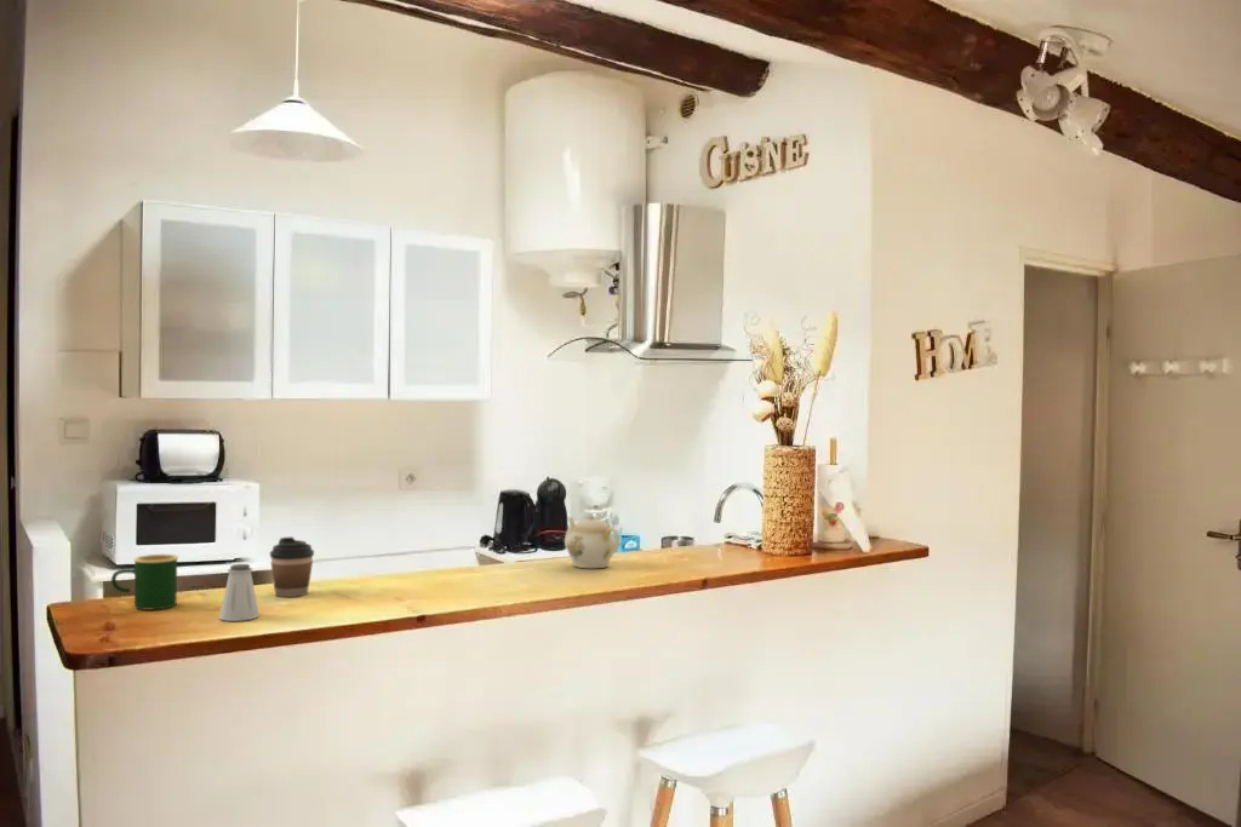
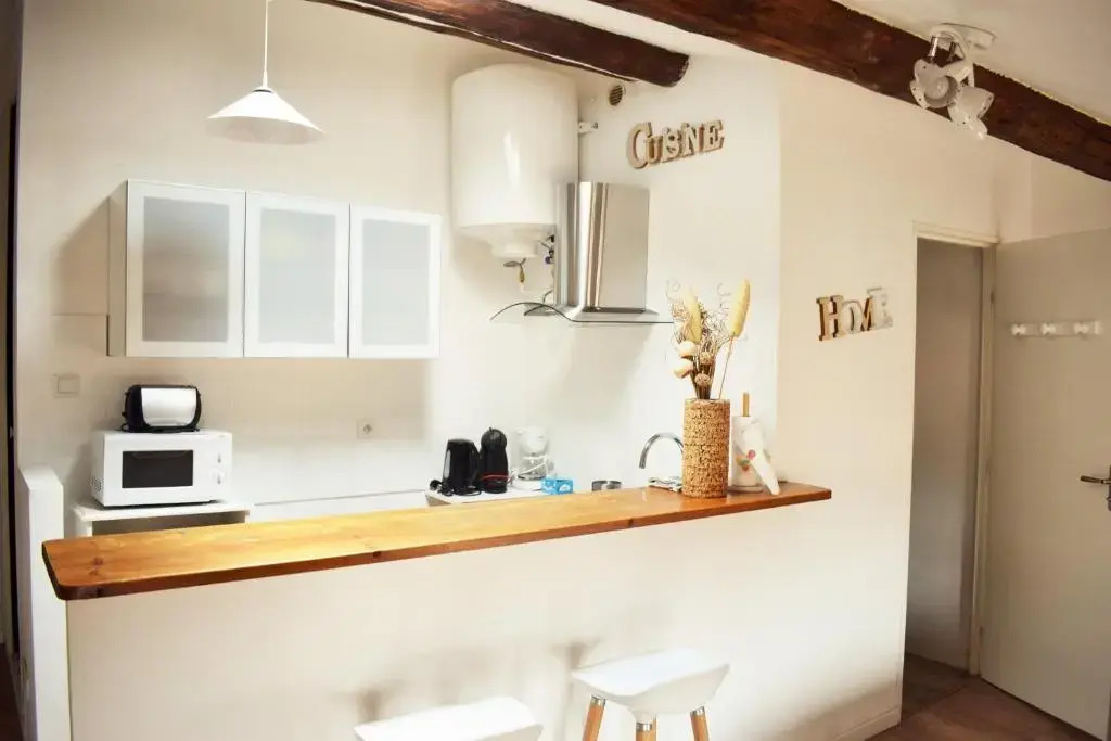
- teapot [564,513,622,569]
- saltshaker [218,563,261,622]
- coffee cup [269,535,315,598]
- mug [110,553,179,611]
